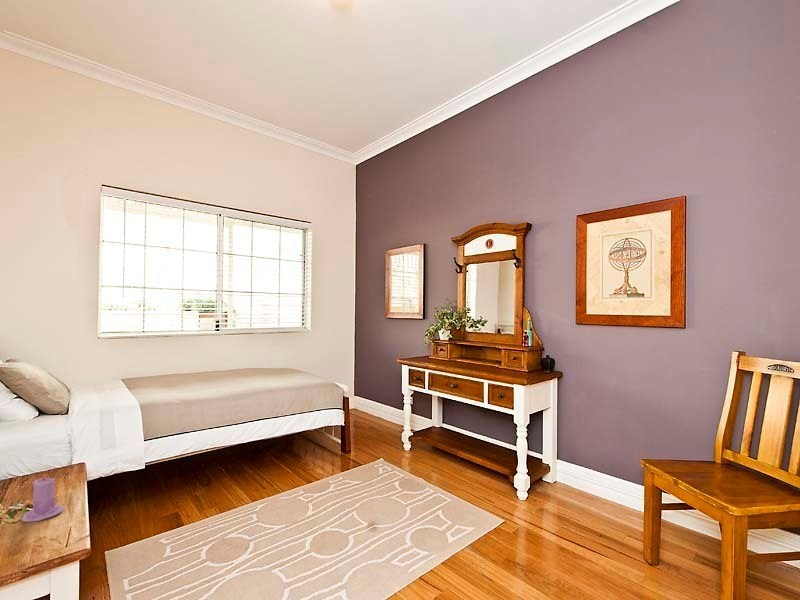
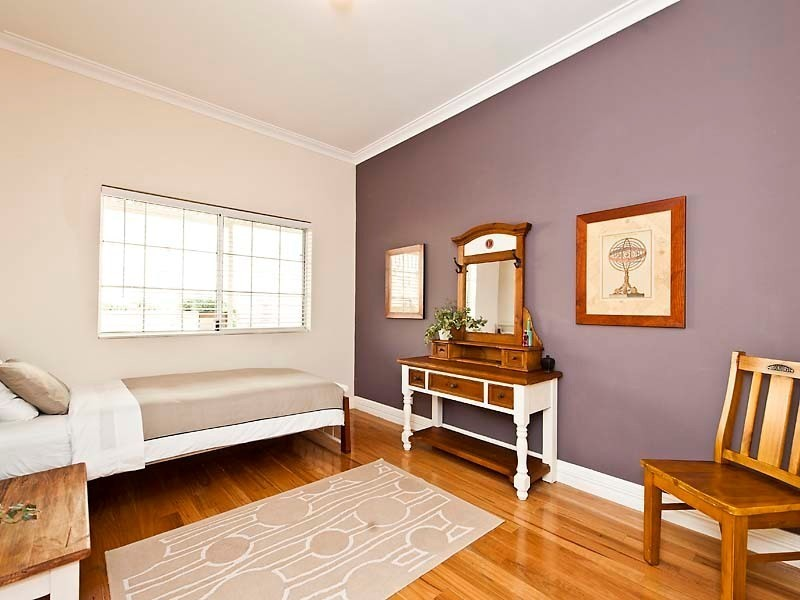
- candle [20,473,64,523]
